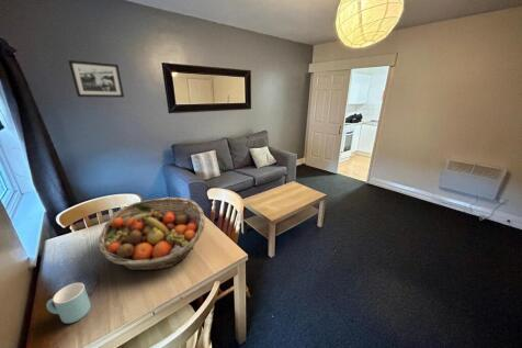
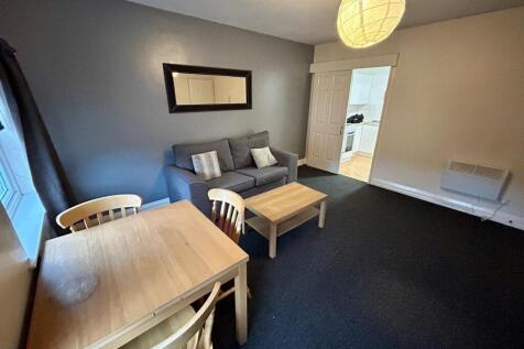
- picture frame [67,59,125,99]
- fruit basket [98,197,206,271]
- mug [45,282,92,325]
